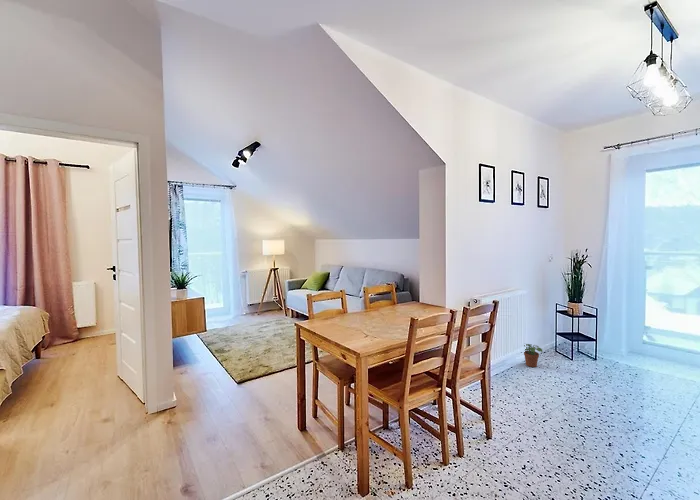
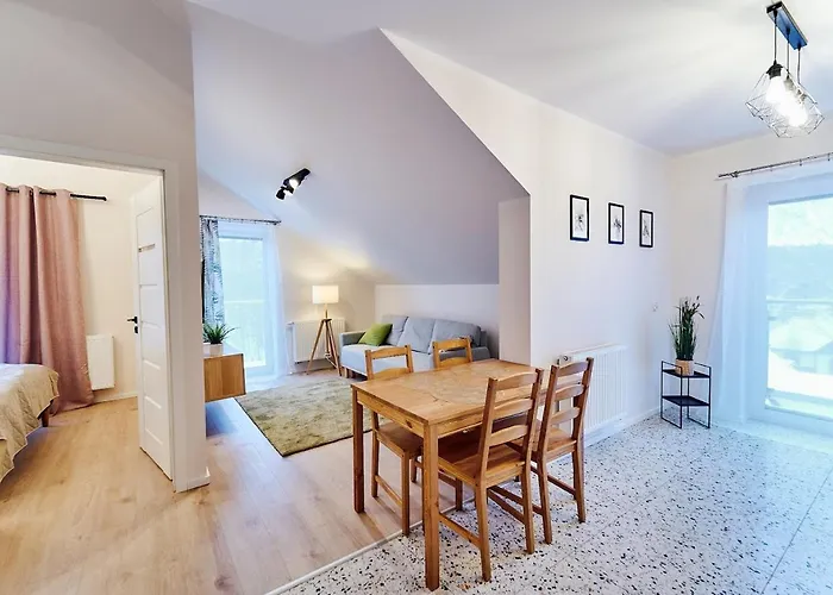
- potted plant [523,343,544,368]
